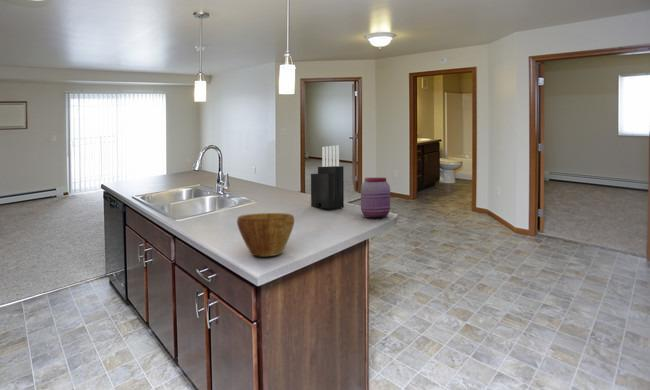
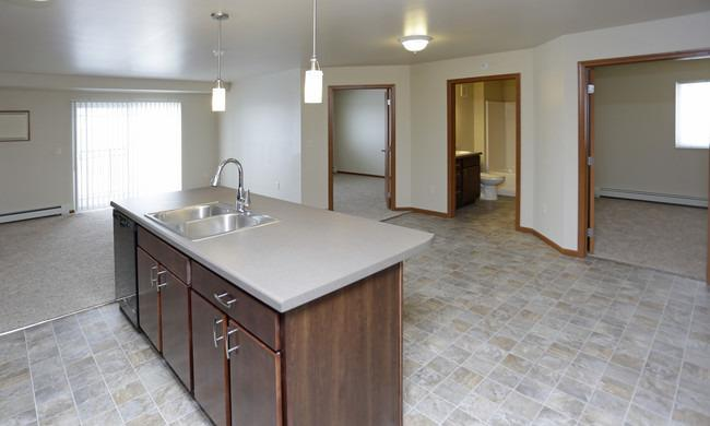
- jar [360,177,391,219]
- bowl [236,212,295,257]
- knife block [310,144,345,210]
